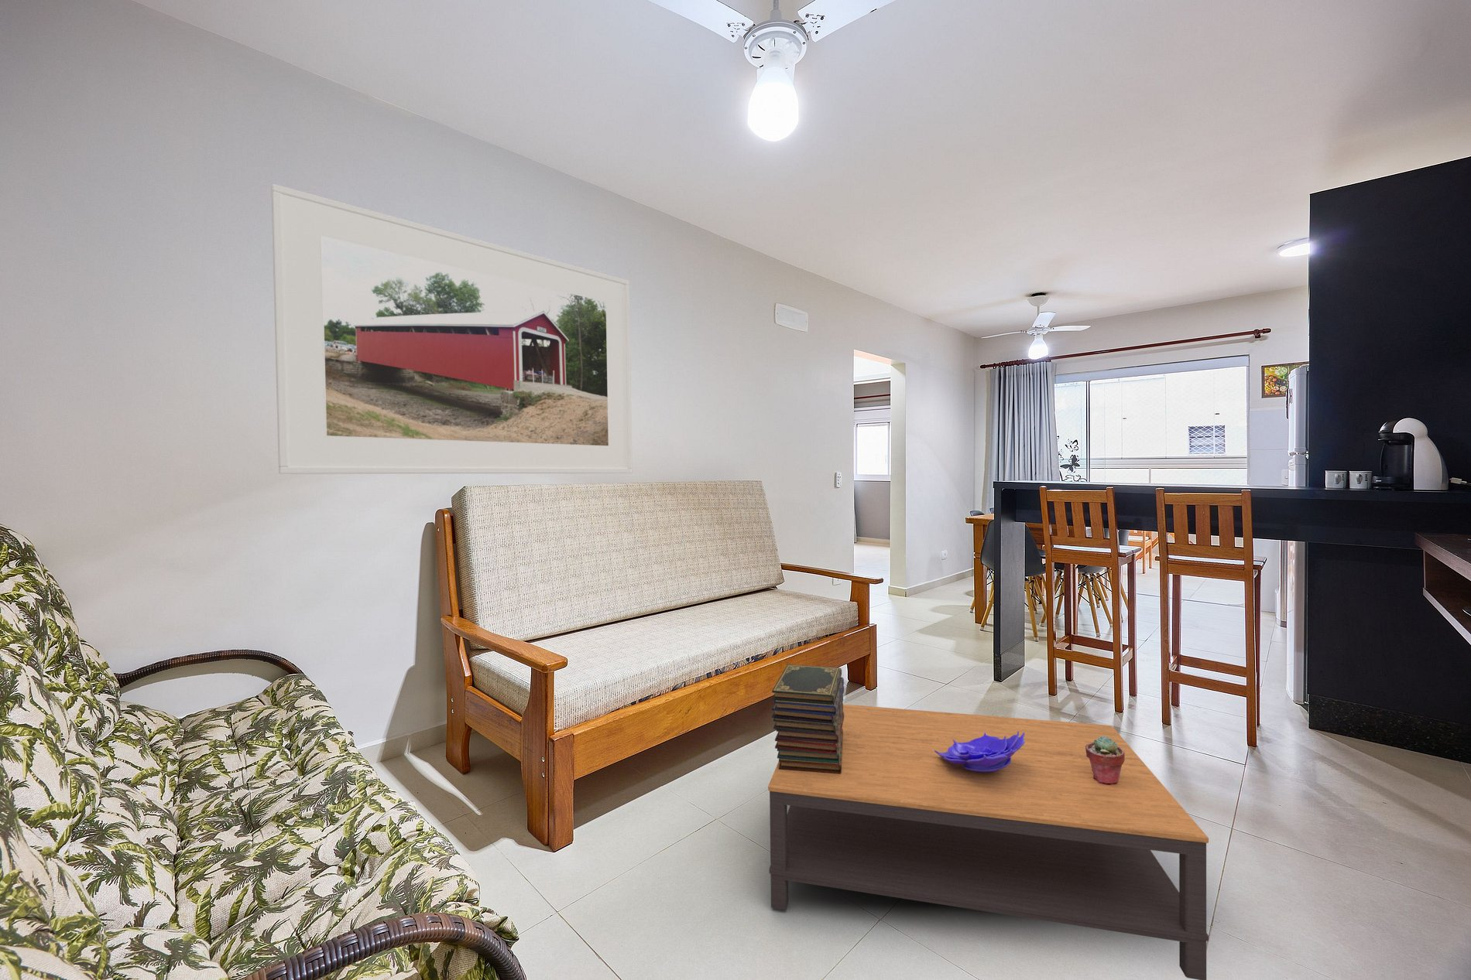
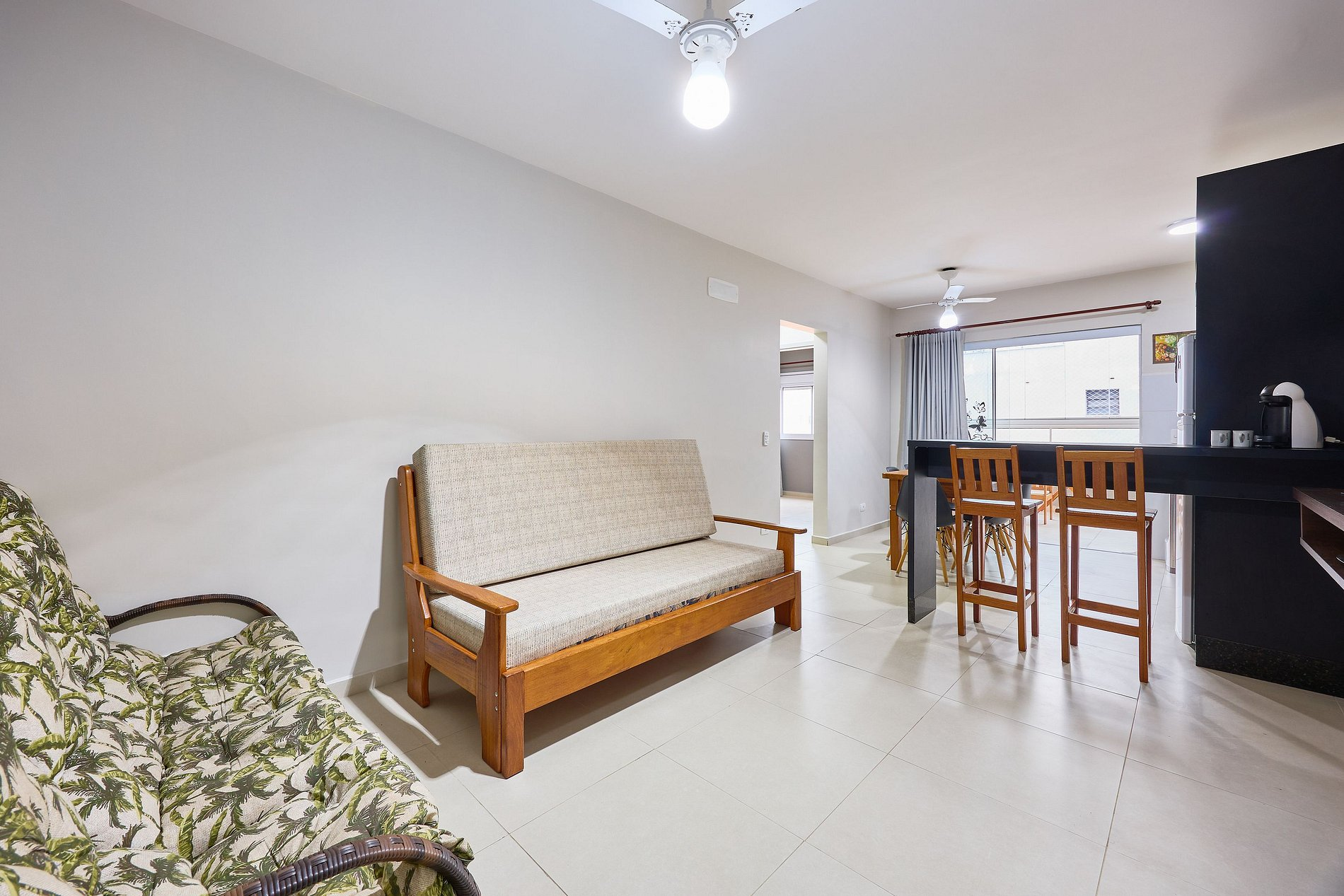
- potted succulent [1086,736,1125,785]
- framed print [270,184,634,475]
- coffee table [767,704,1209,980]
- book stack [772,664,845,774]
- decorative bowl [935,731,1026,772]
